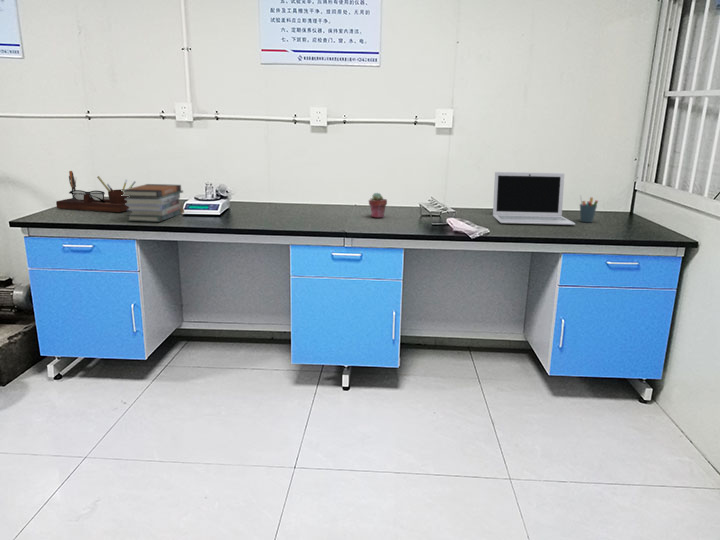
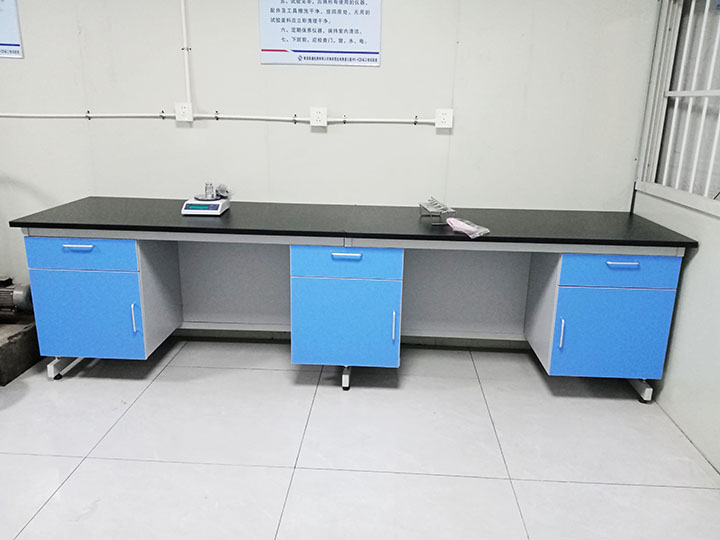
- laptop [492,171,576,226]
- potted succulent [368,192,388,219]
- desk organizer [55,170,137,213]
- book stack [121,183,185,223]
- pen holder [579,194,599,223]
